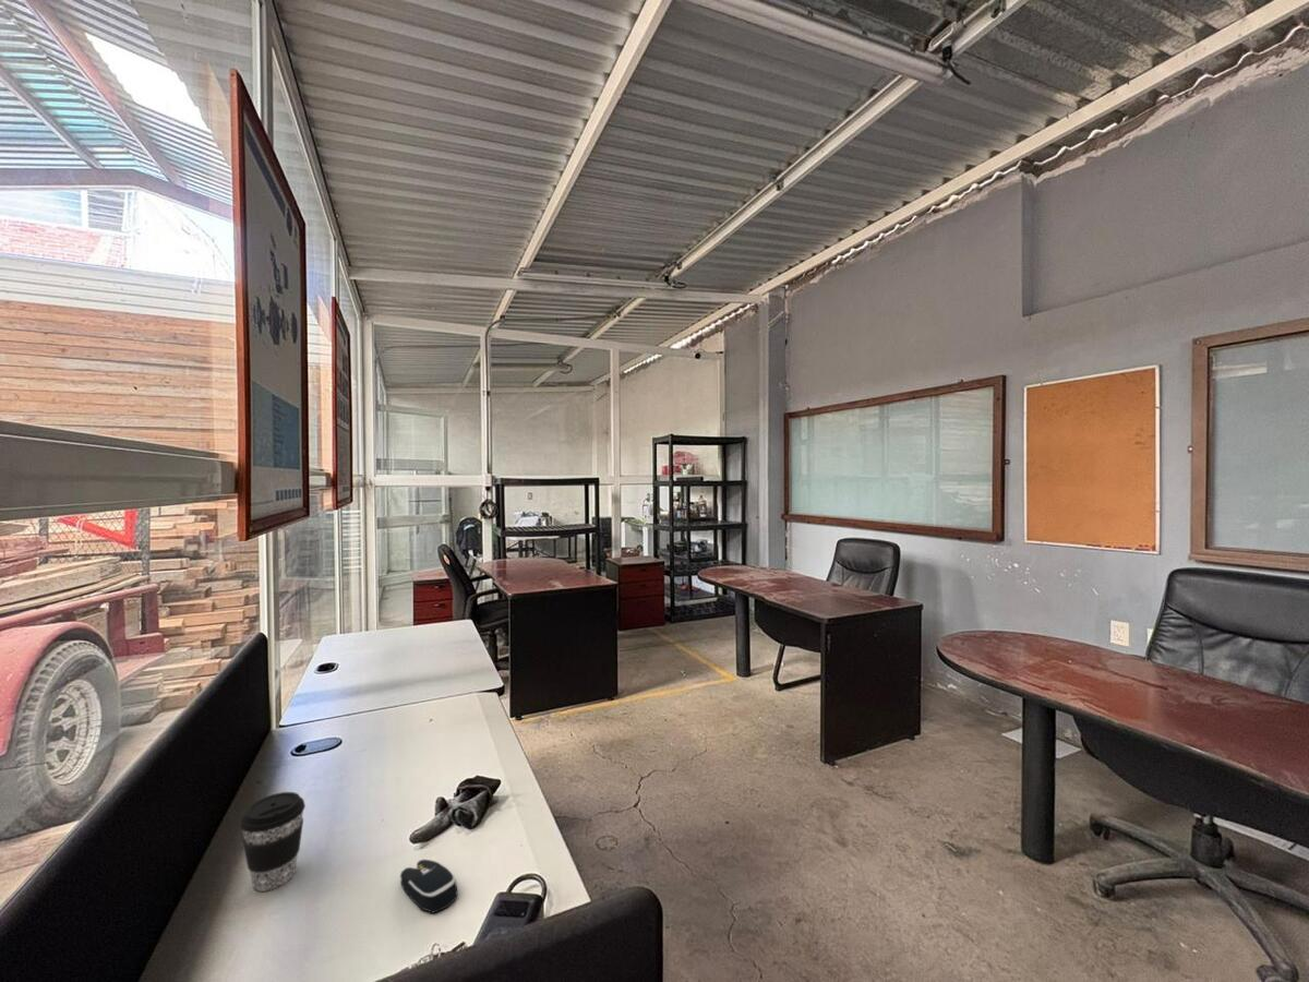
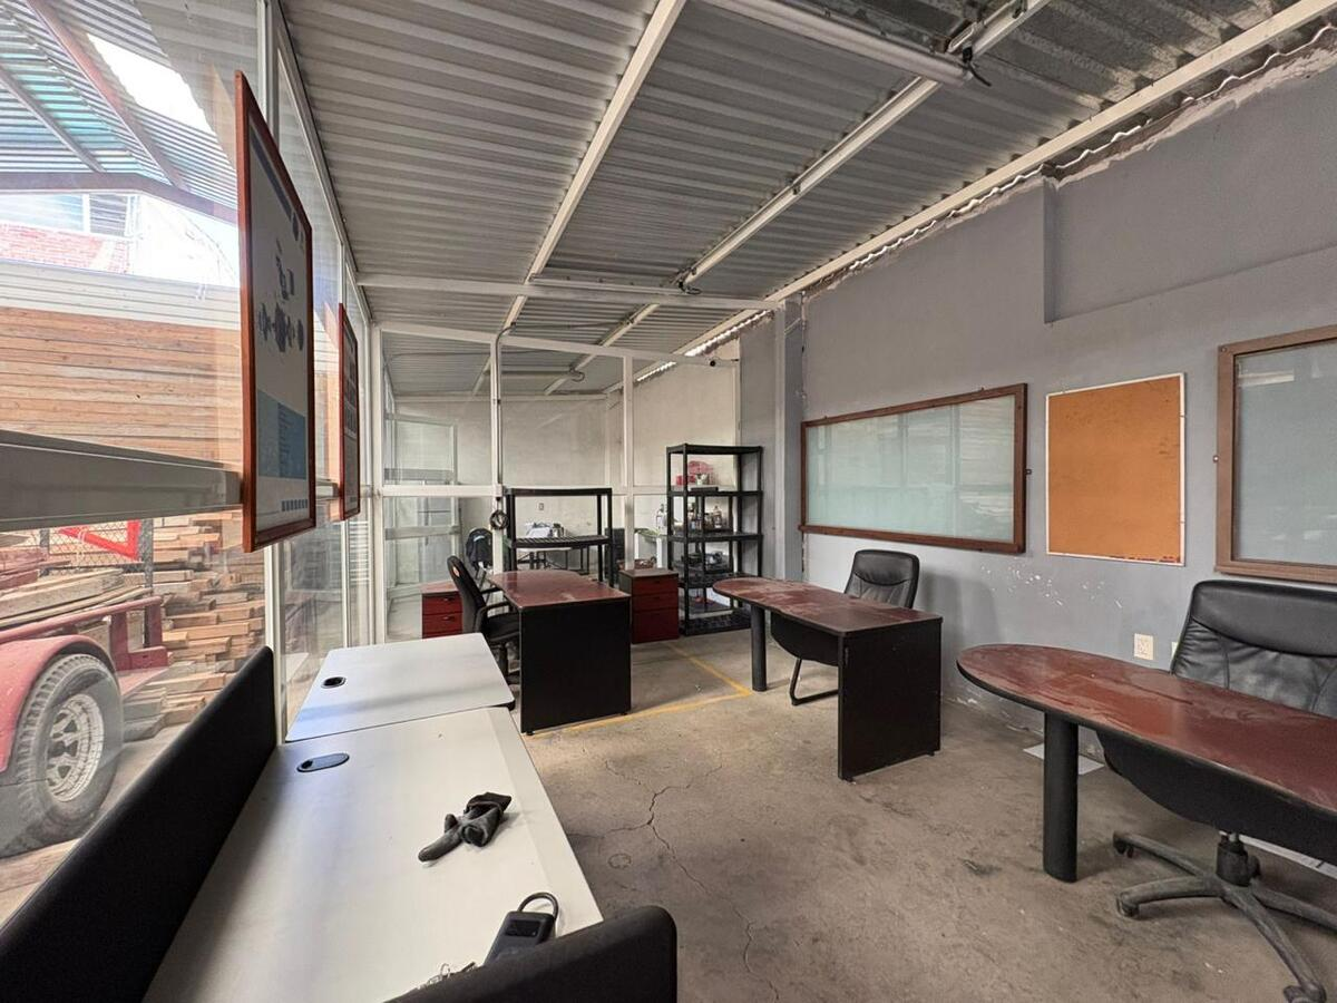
- computer mouse [399,859,458,914]
- coffee cup [239,791,307,893]
